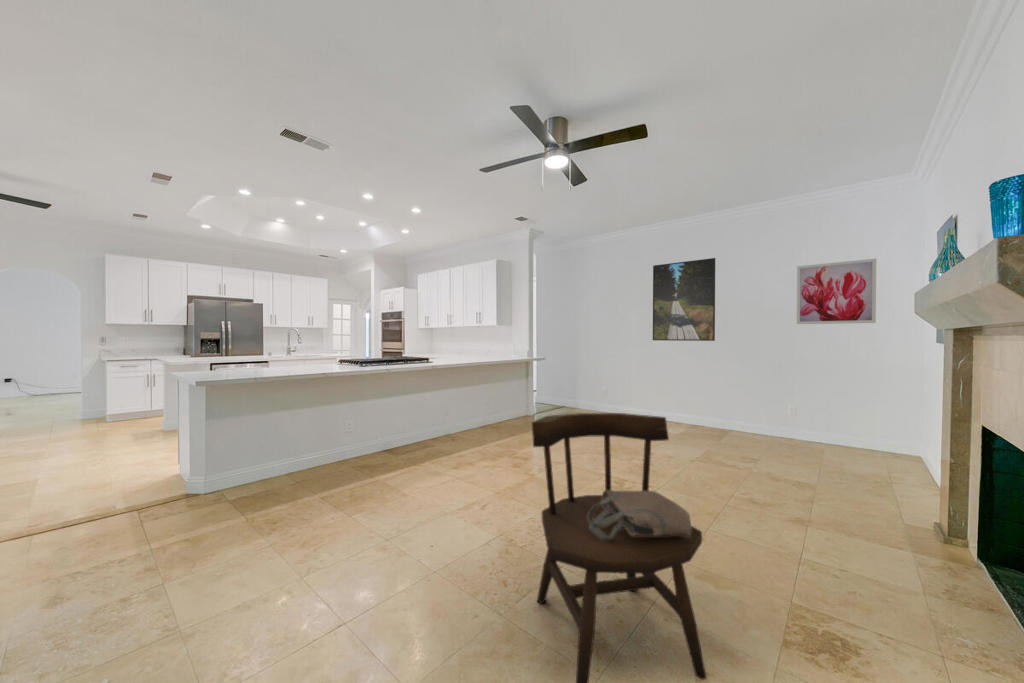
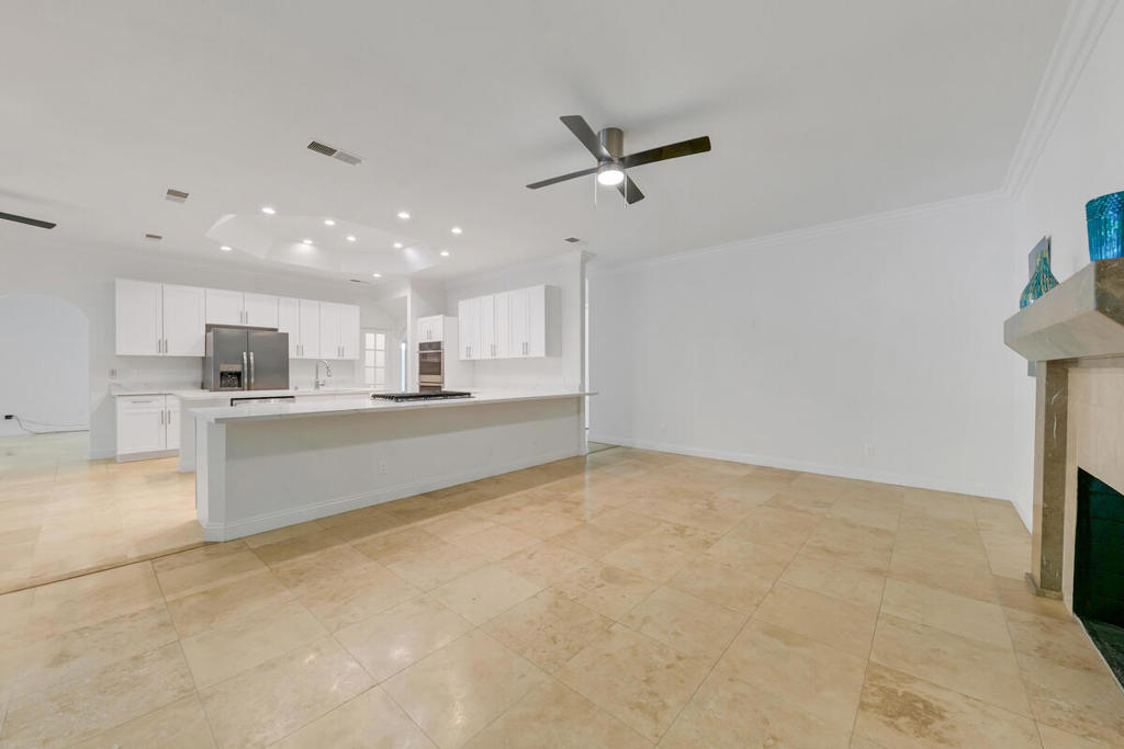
- tote bag [587,489,692,540]
- wall art [796,258,877,325]
- dining chair [531,412,708,683]
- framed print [652,257,716,342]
